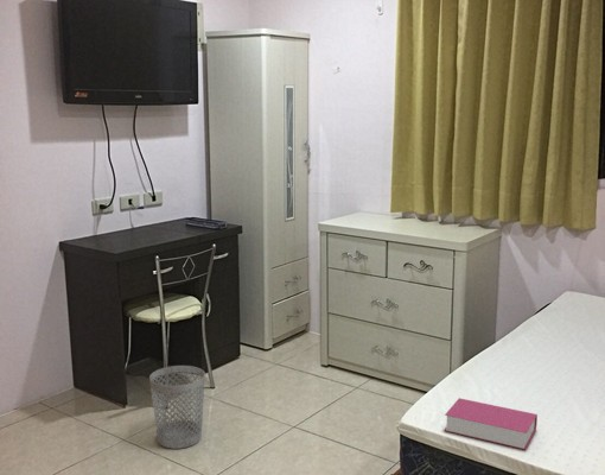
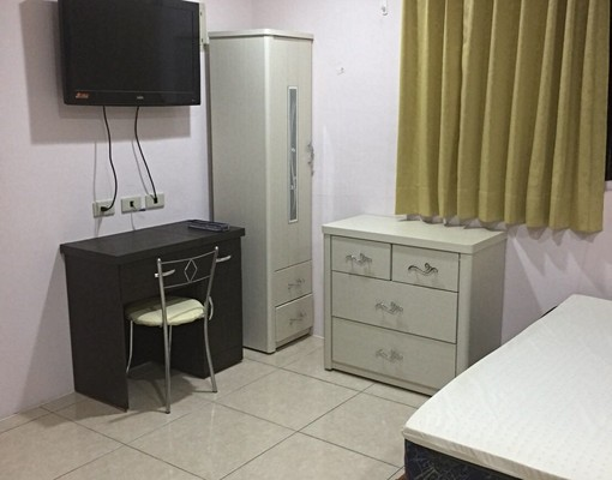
- book [444,397,539,450]
- wastebasket [148,365,206,450]
